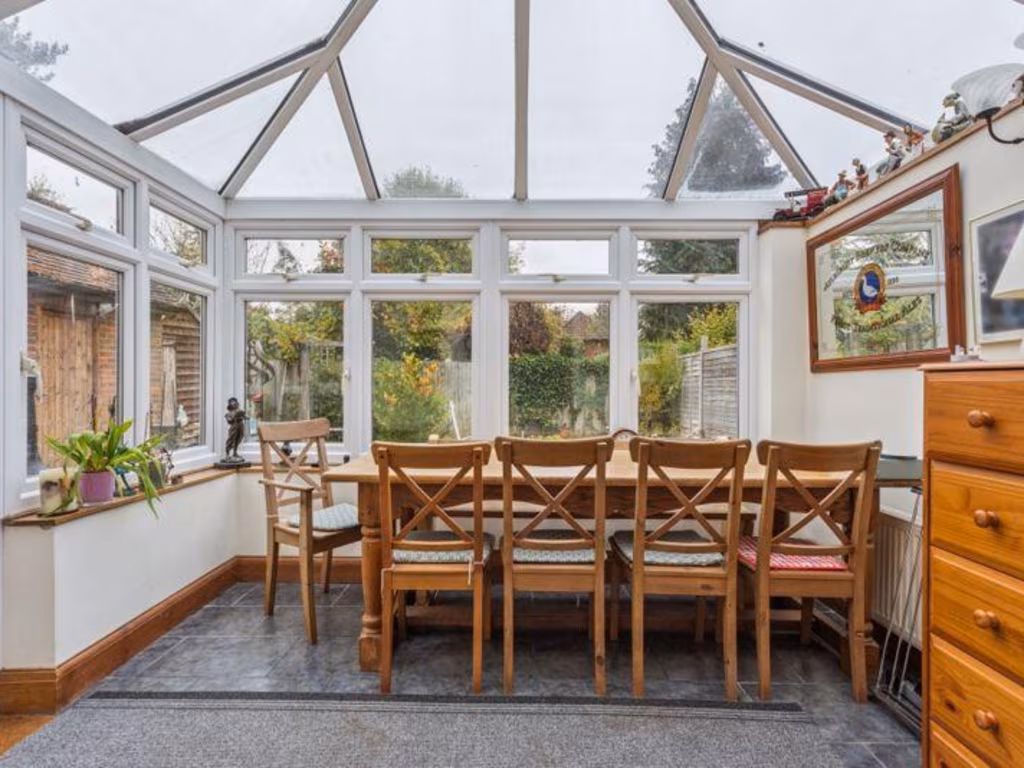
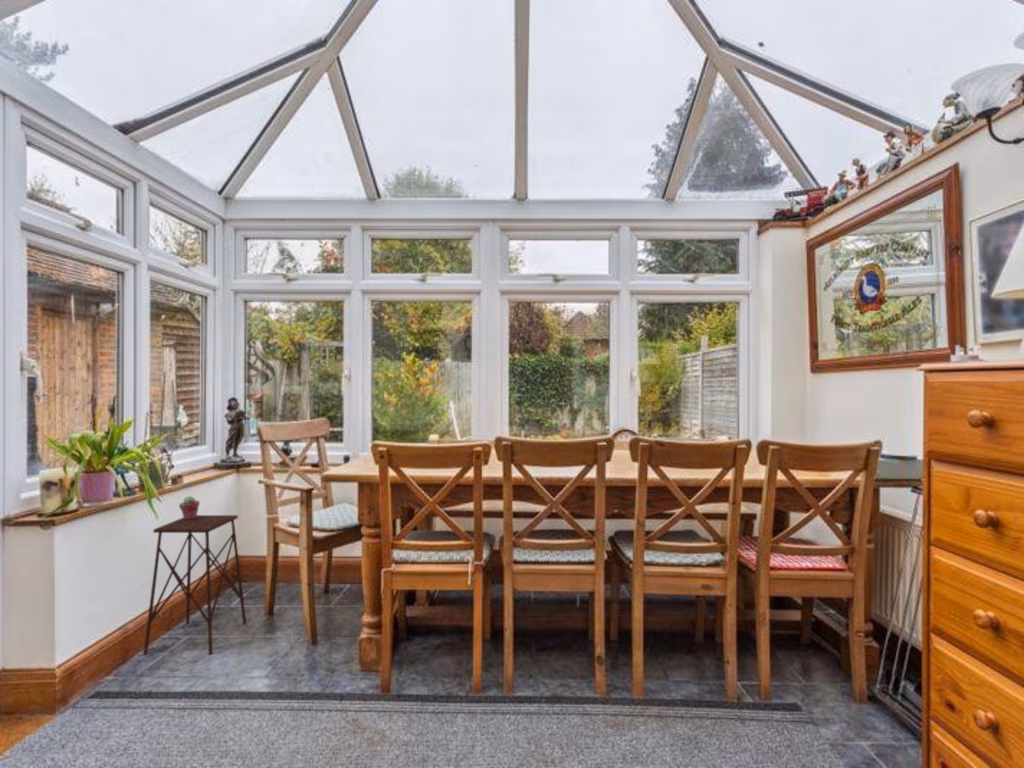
+ side table [143,514,247,655]
+ potted succulent [178,495,201,520]
